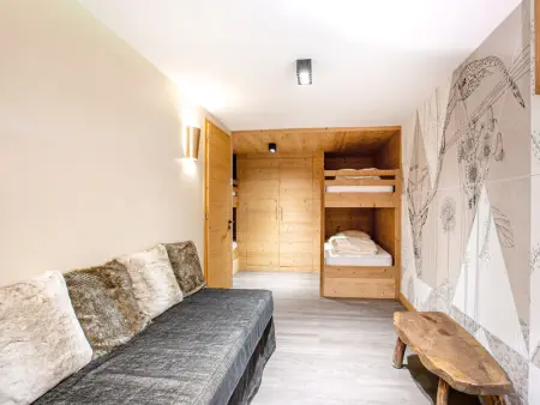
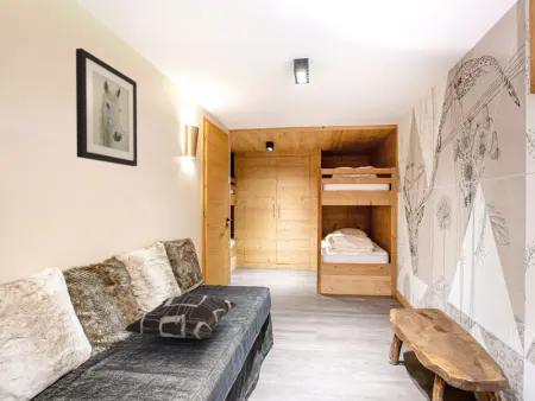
+ decorative pillow [124,292,238,339]
+ wall art [75,47,138,167]
